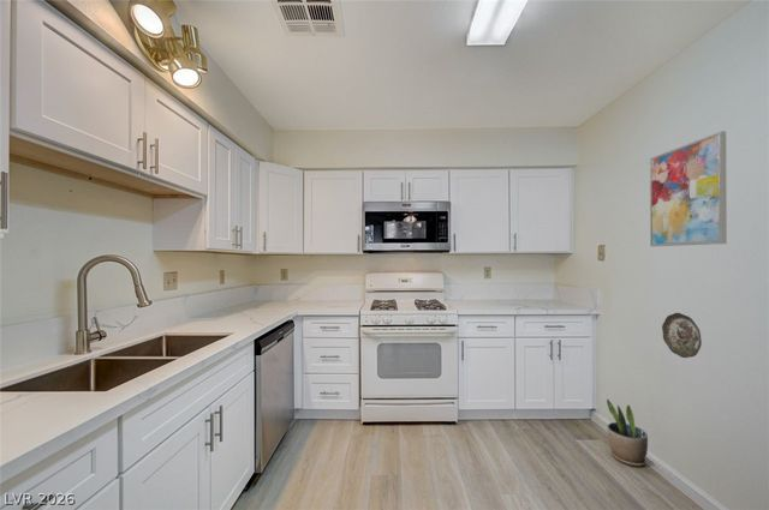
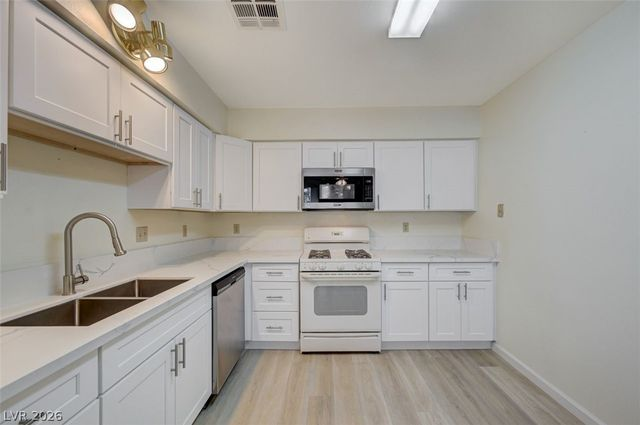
- decorative plate [661,312,703,359]
- potted plant [606,397,649,468]
- wall art [649,130,728,247]
